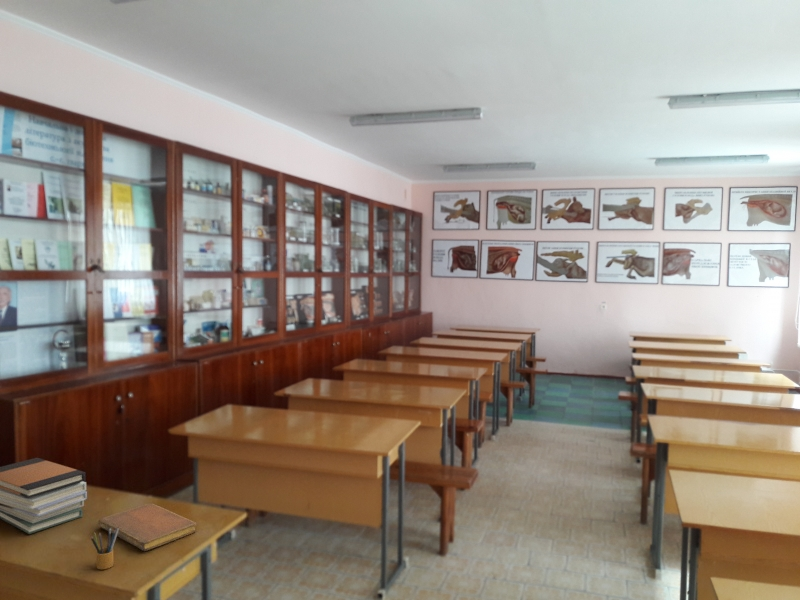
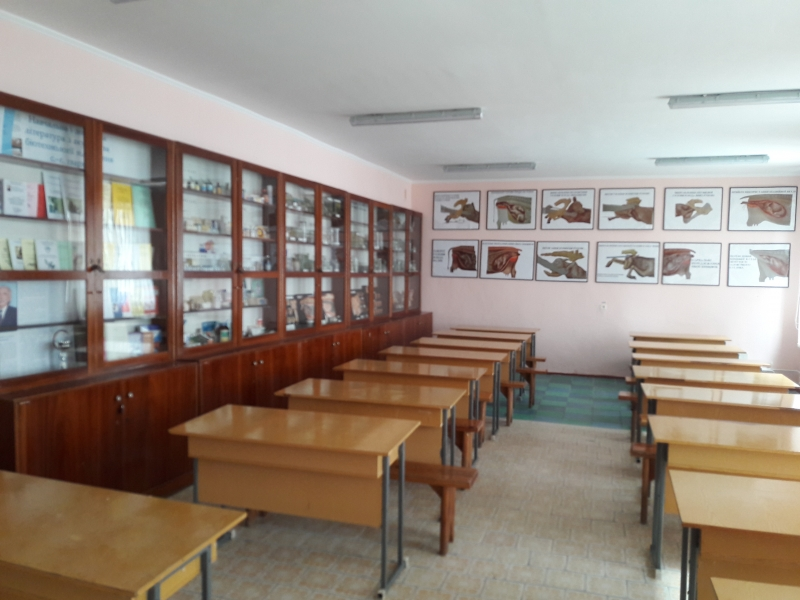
- notebook [98,503,197,552]
- pencil box [90,526,119,570]
- book stack [0,457,88,535]
